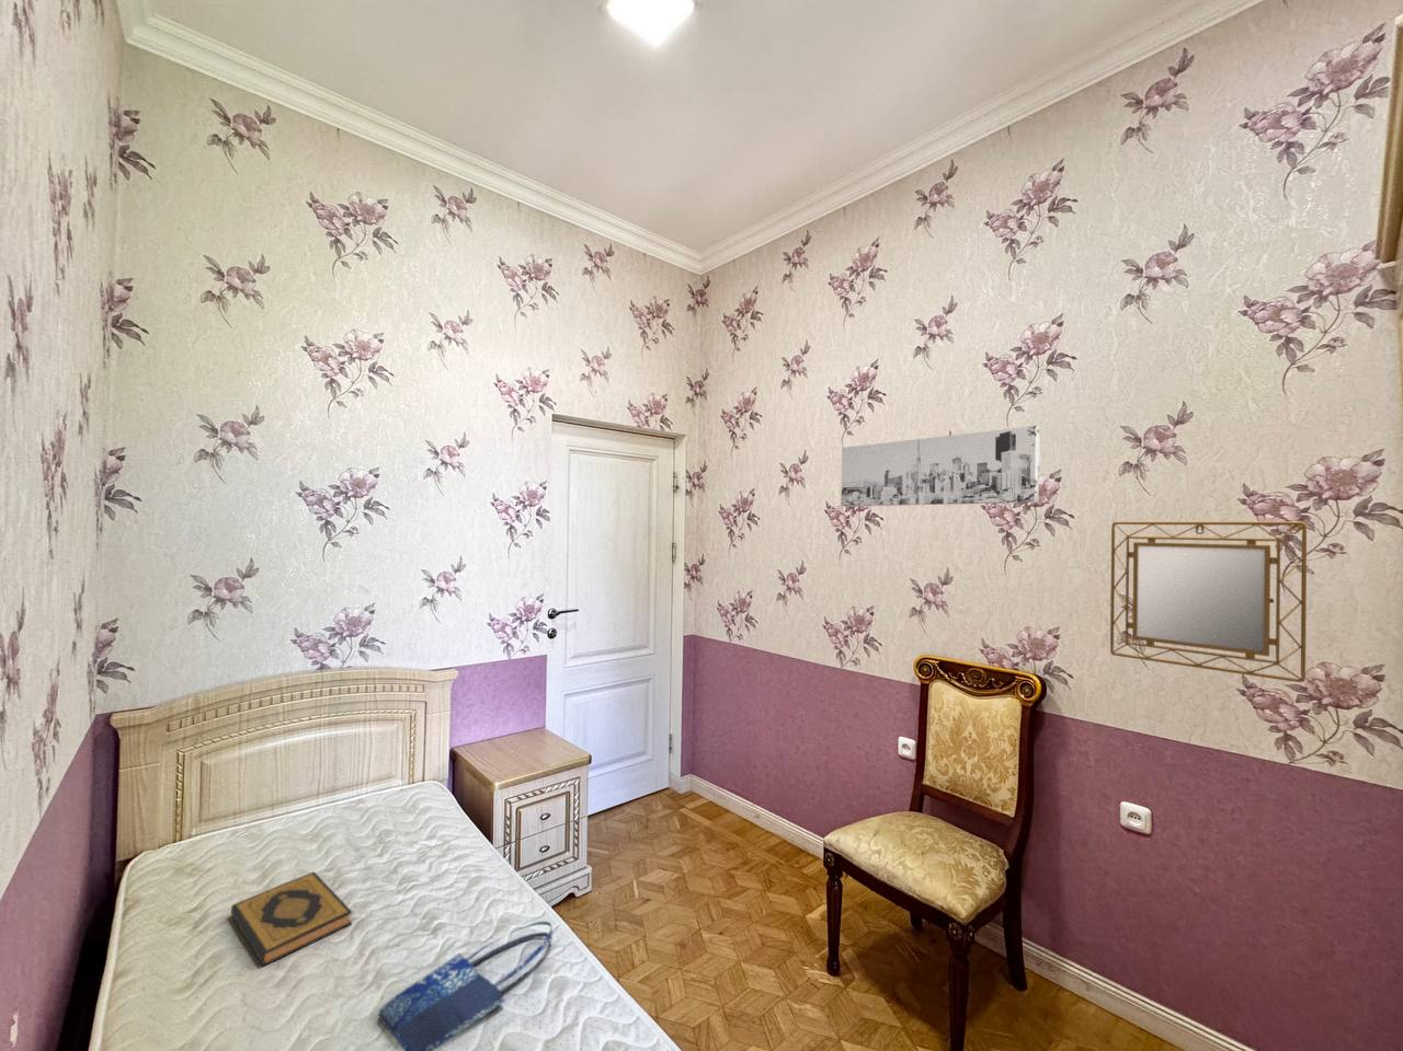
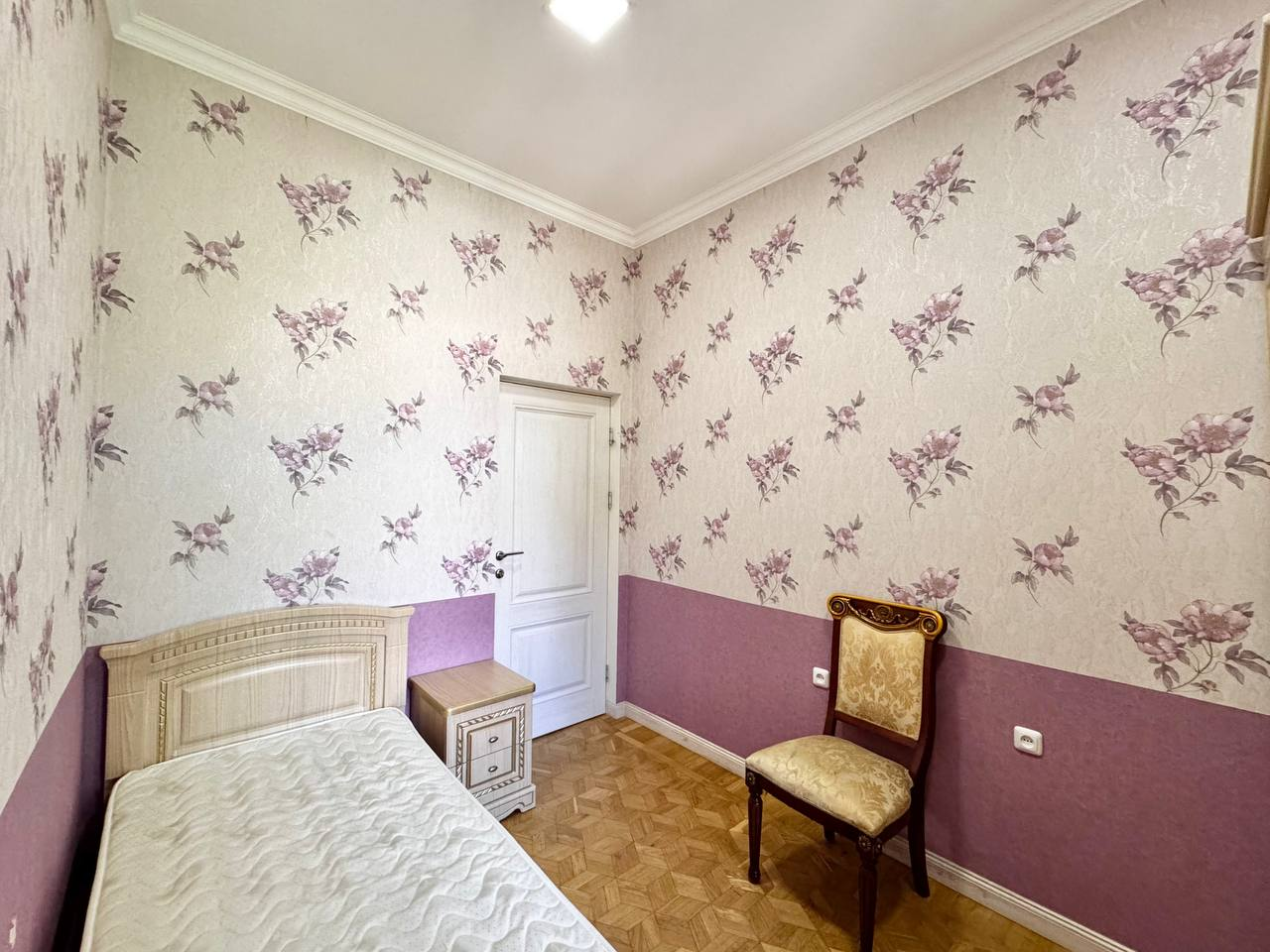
- shopping bag [378,921,553,1051]
- wall art [840,425,1041,508]
- home mirror [1109,520,1308,683]
- hardback book [230,870,352,967]
